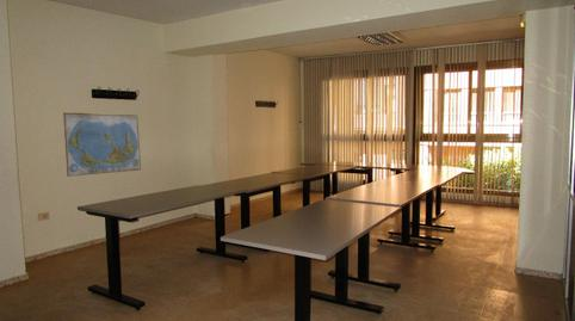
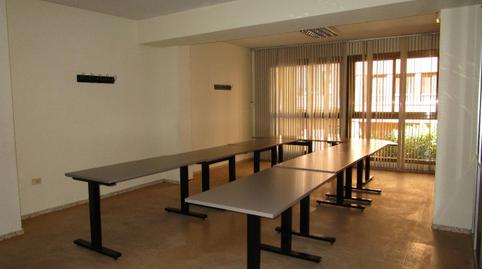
- world map [62,111,142,178]
